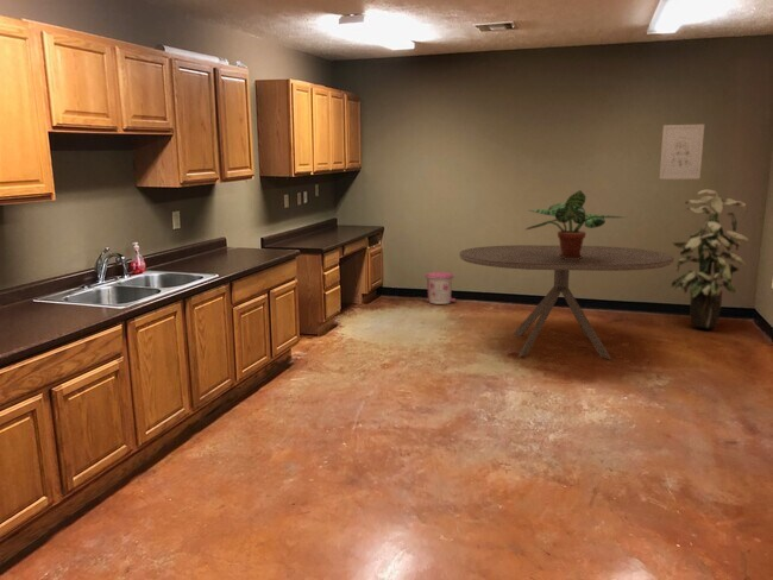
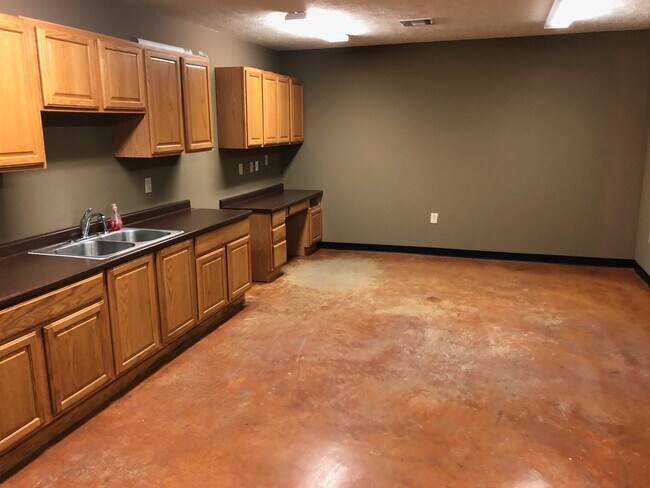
- trash can [423,271,457,305]
- wall art [659,122,705,181]
- dining table [458,244,675,360]
- potted plant [526,189,627,259]
- indoor plant [670,189,750,329]
